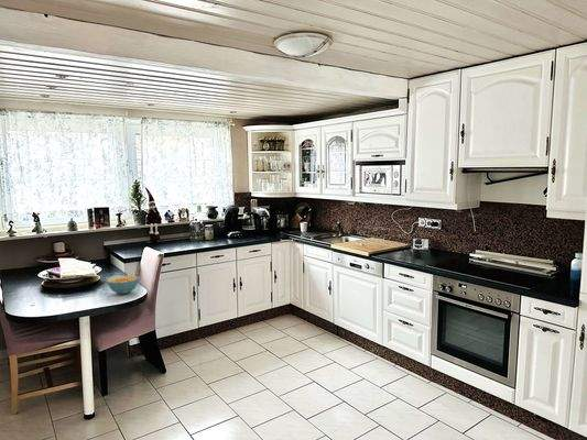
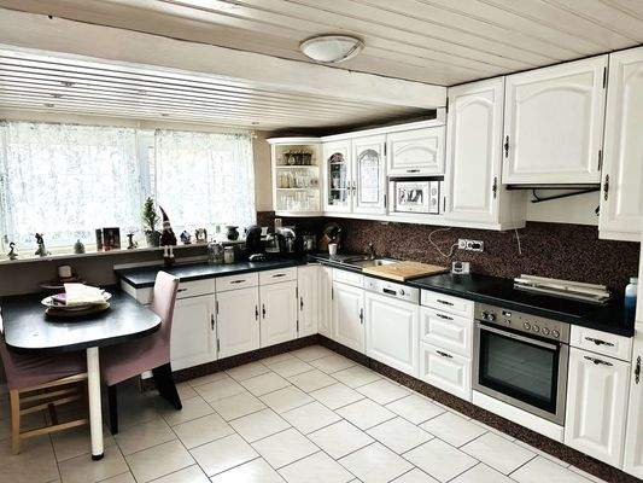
- cereal bowl [106,274,140,295]
